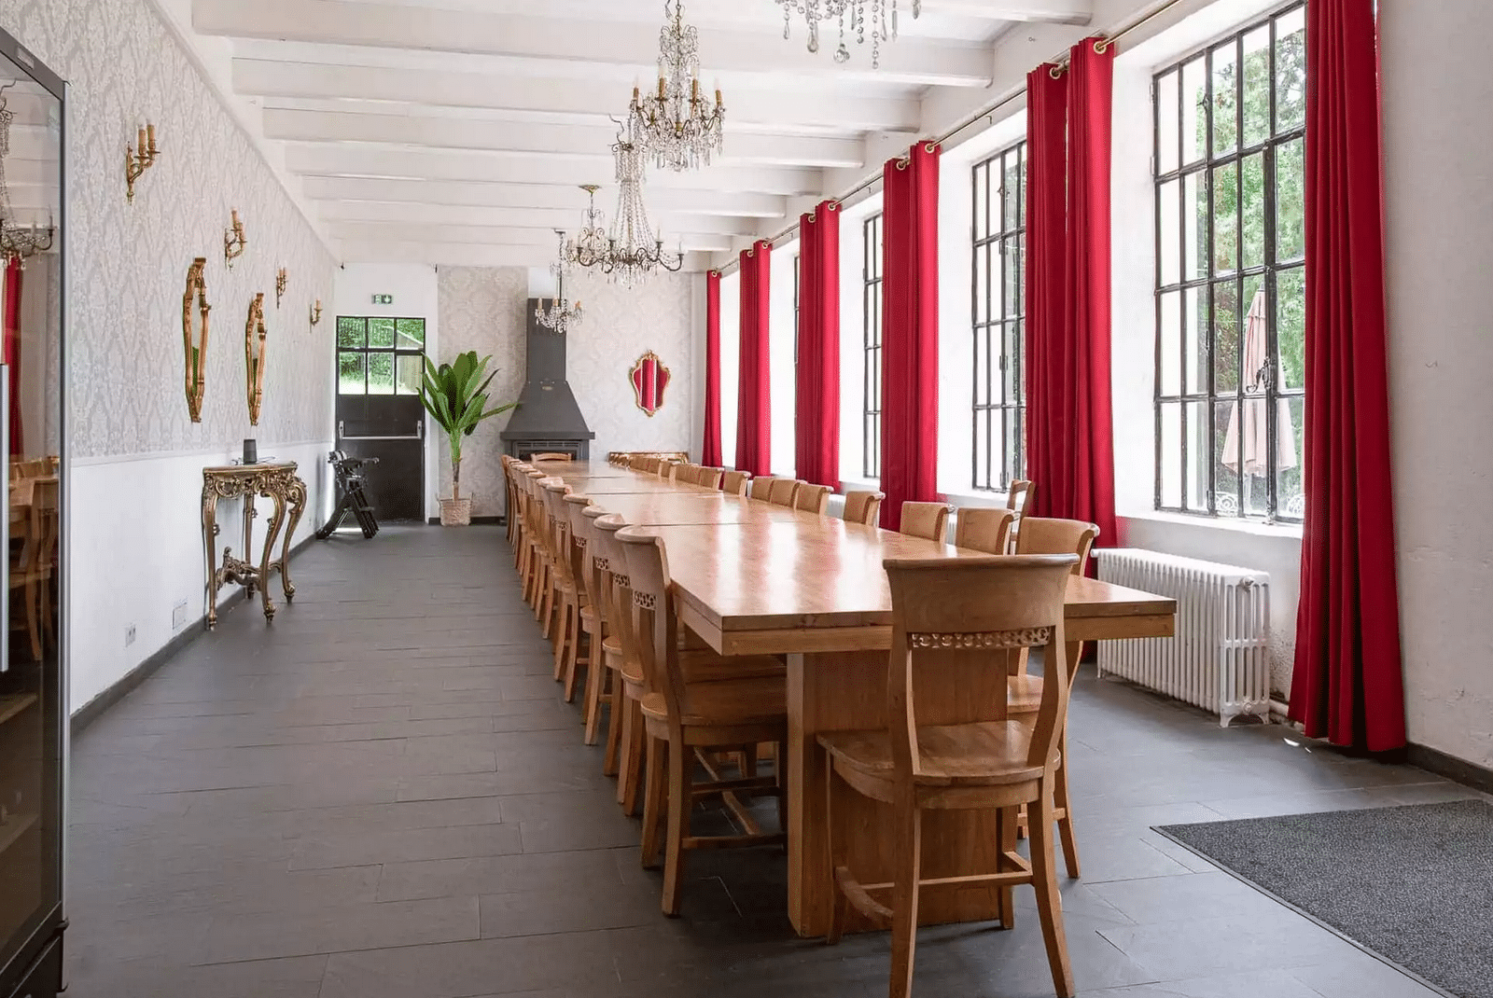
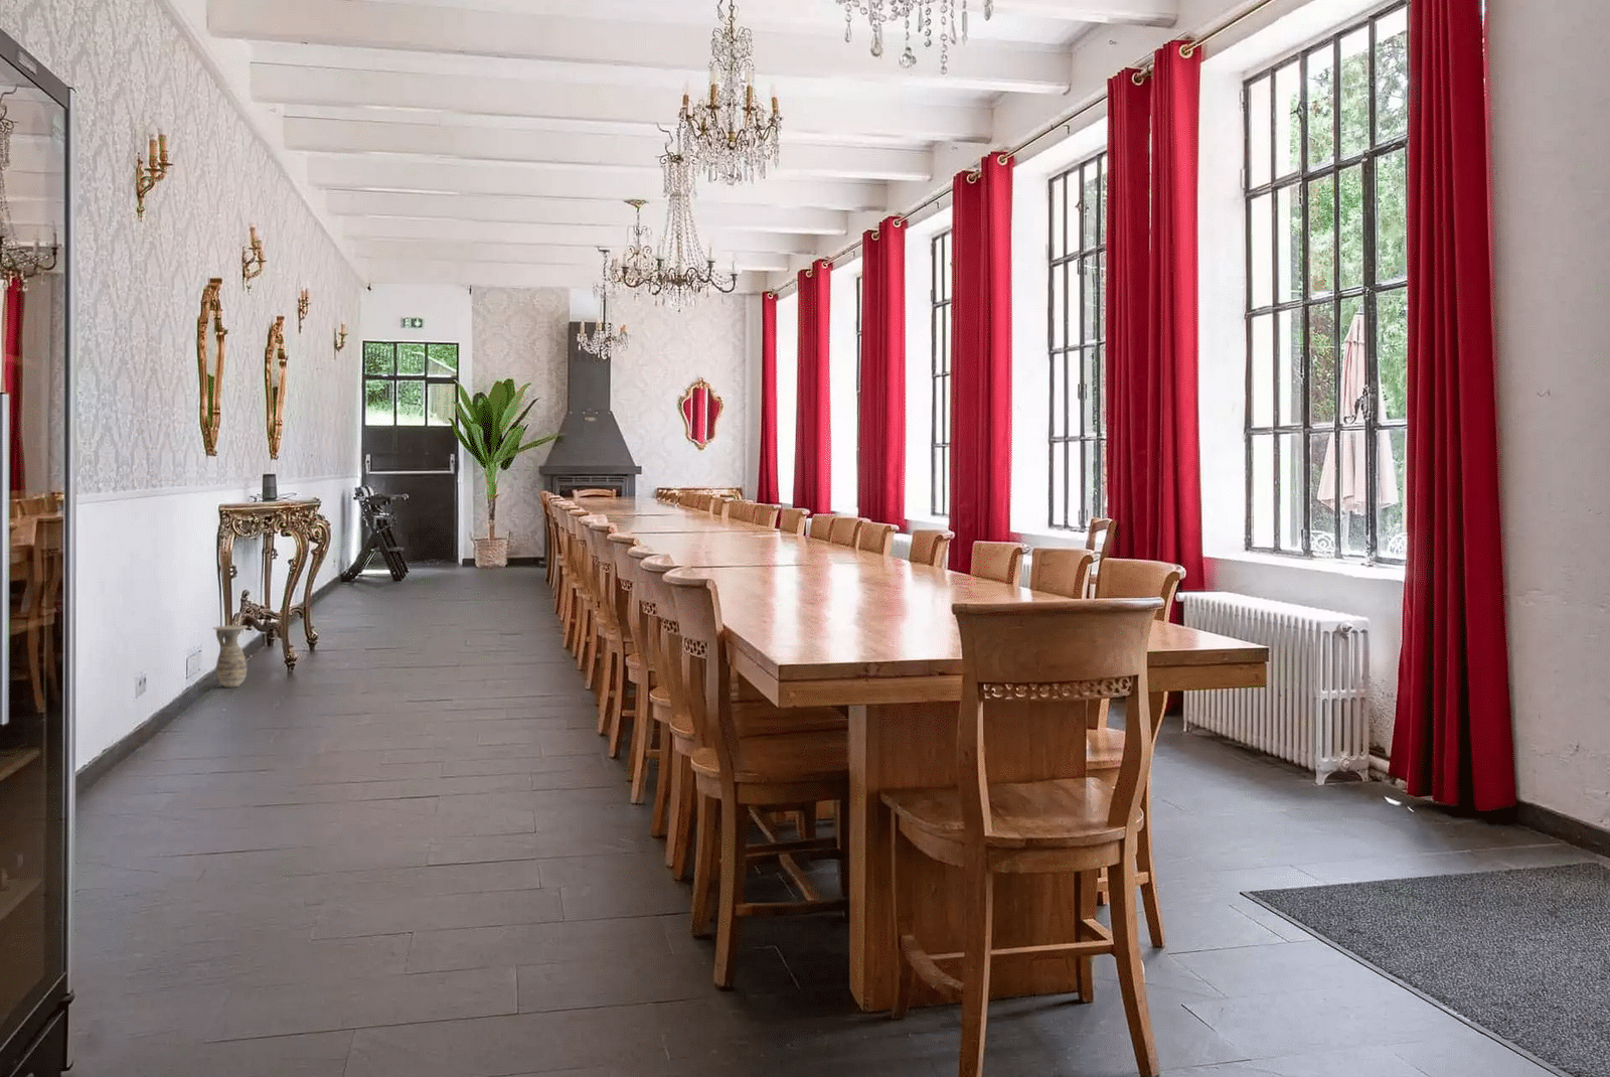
+ ceramic jug [211,624,249,689]
